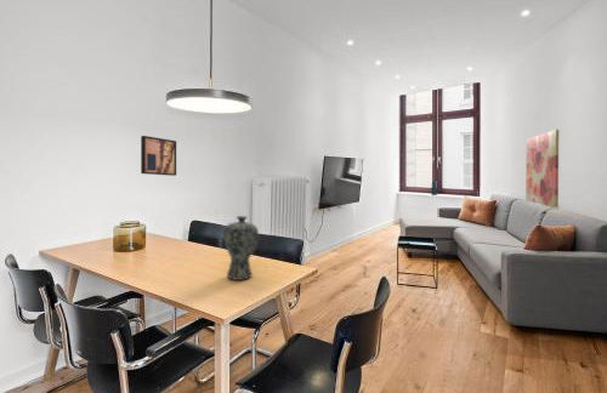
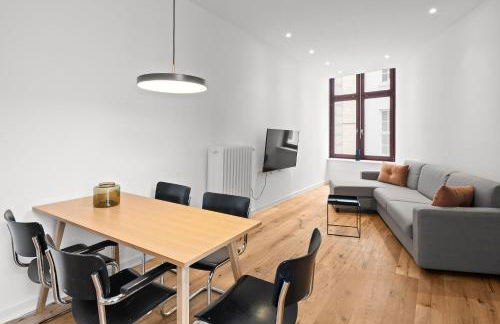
- wall art [524,129,560,210]
- vase [222,215,260,281]
- wall art [140,135,177,177]
